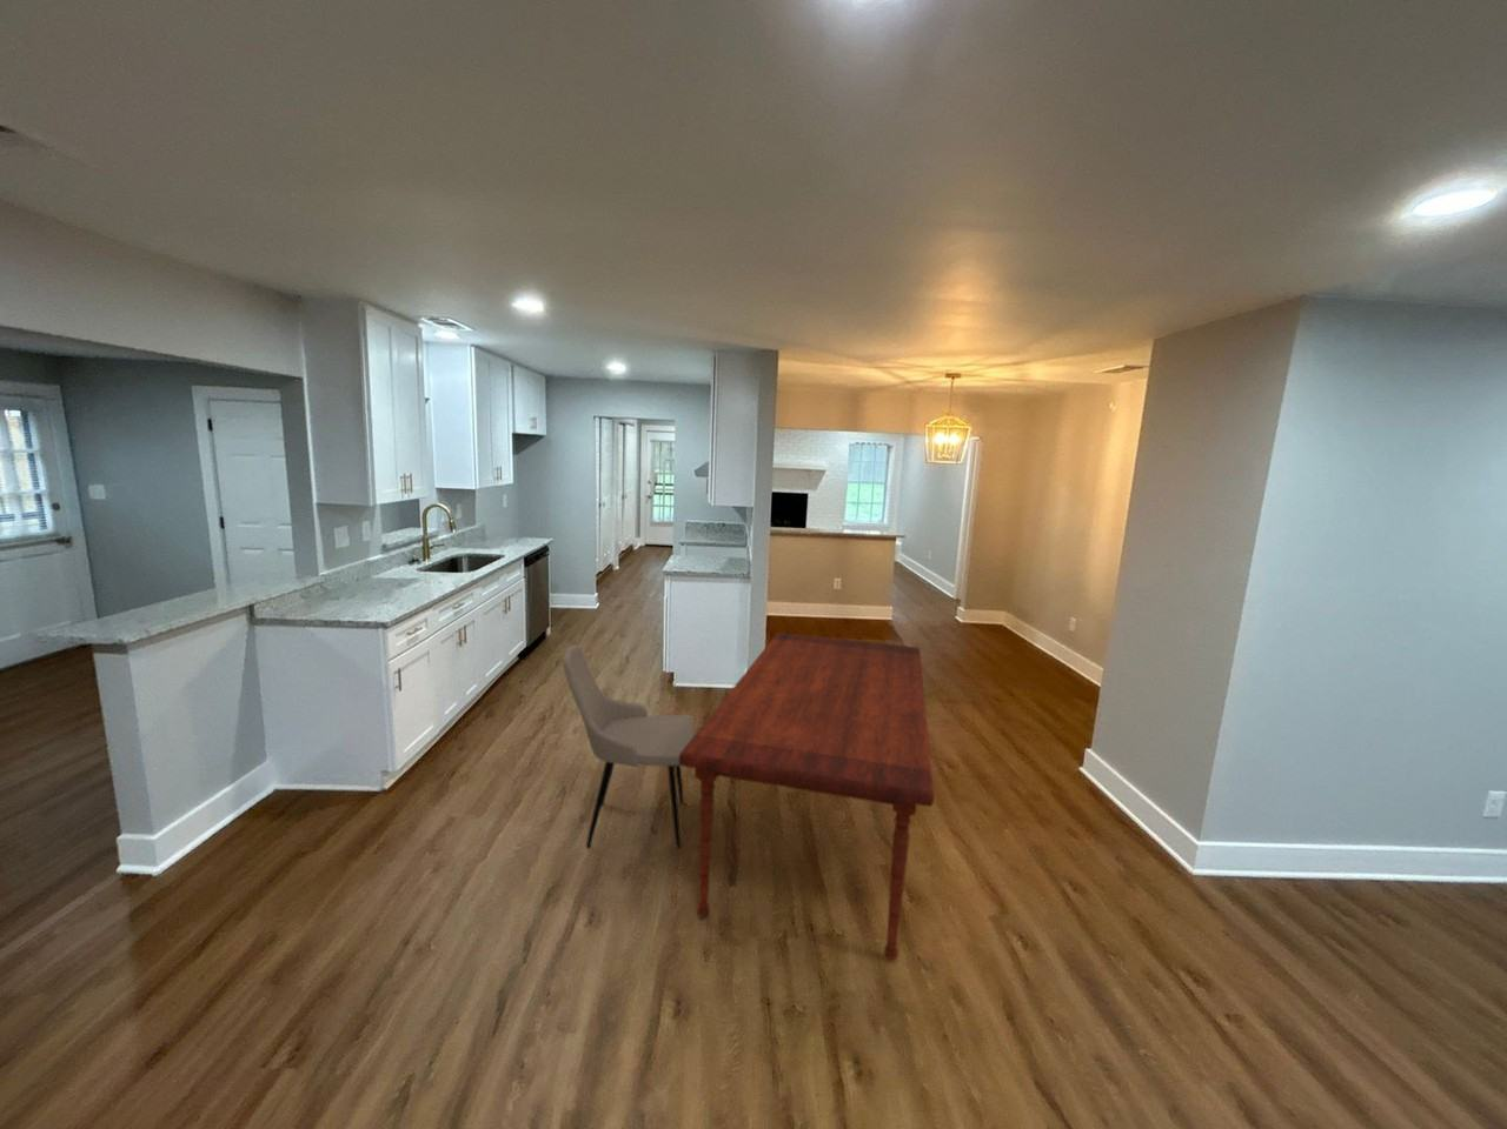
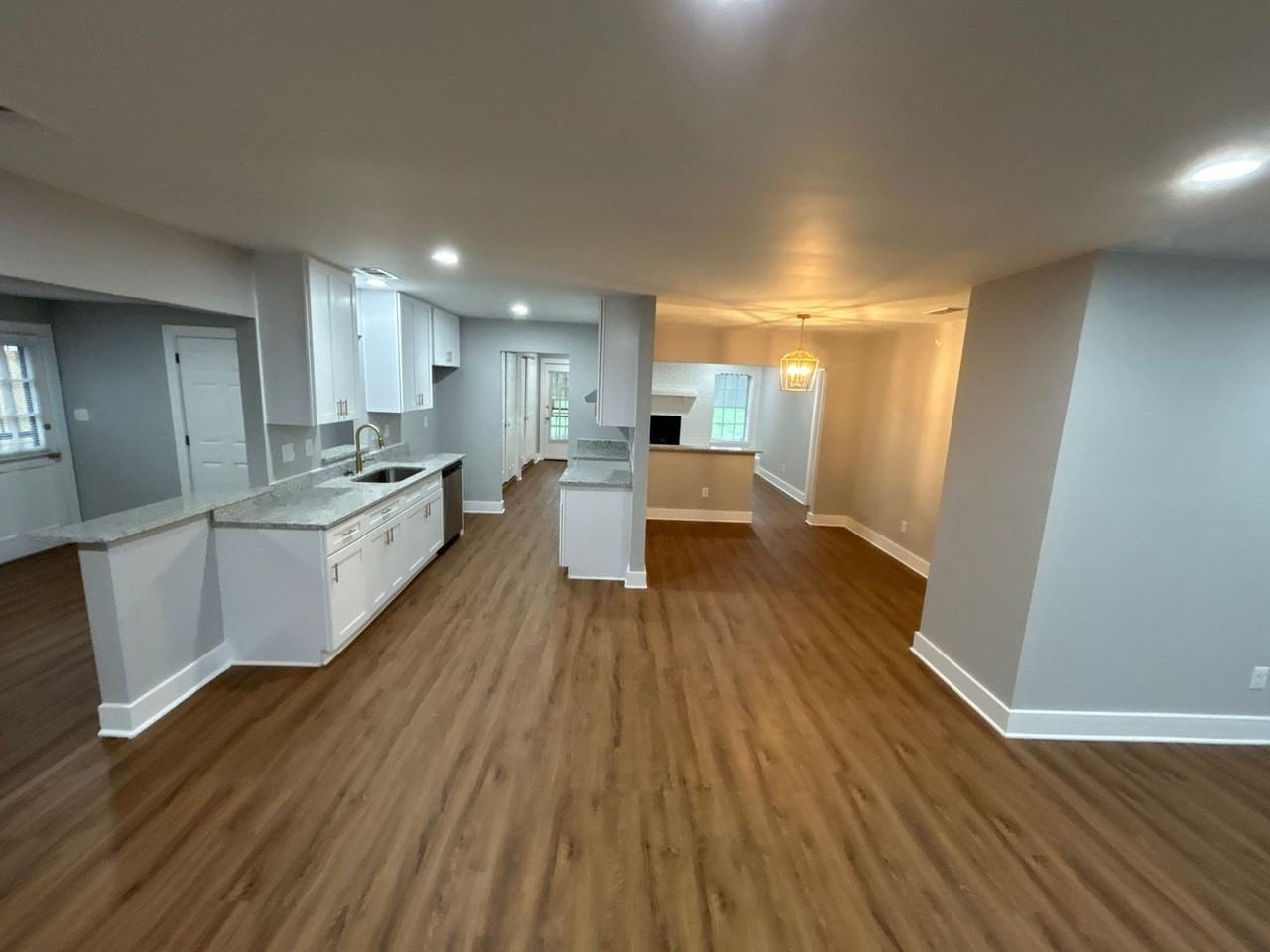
- dining chair [561,644,695,849]
- dining table [679,632,935,961]
